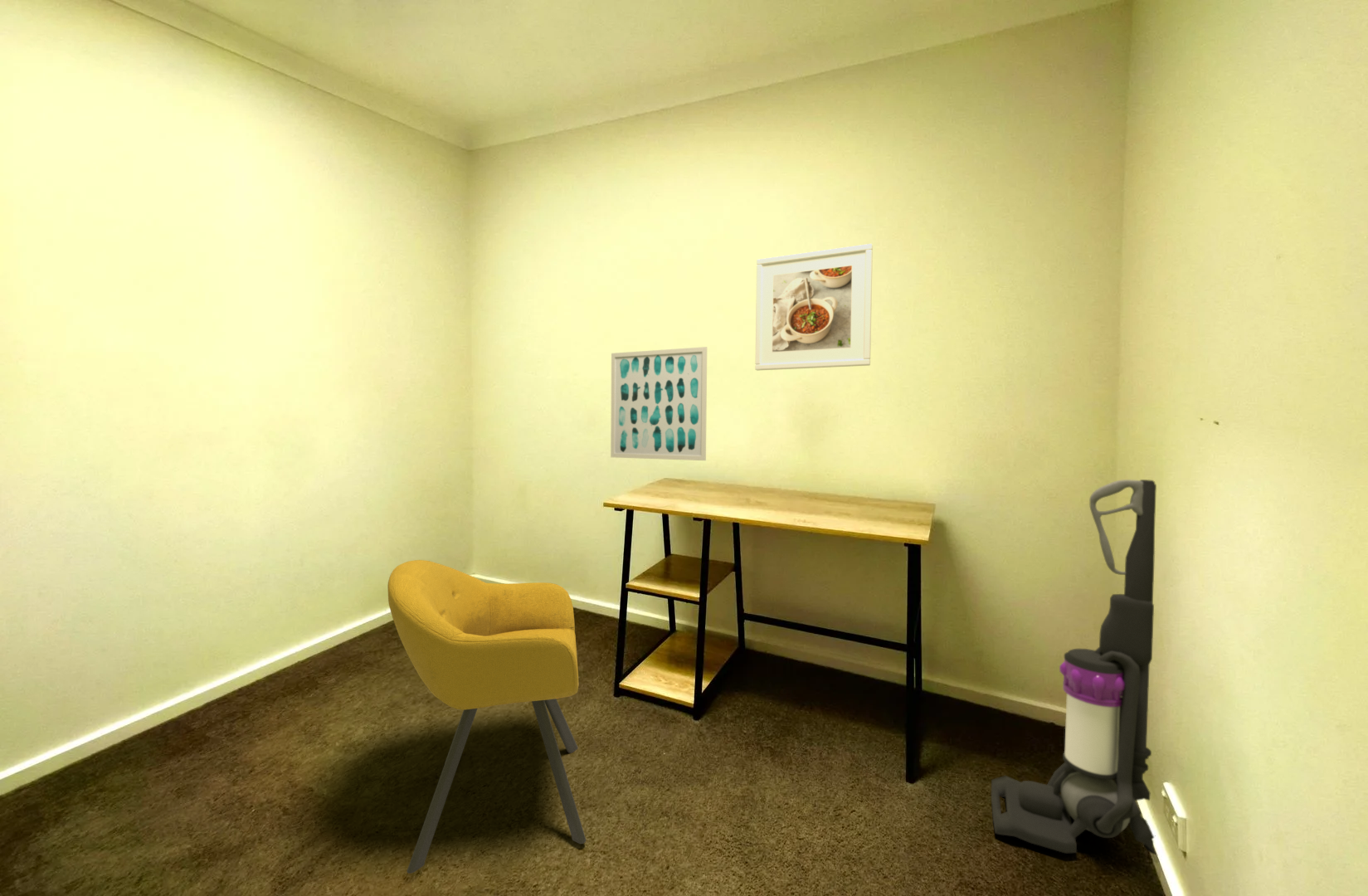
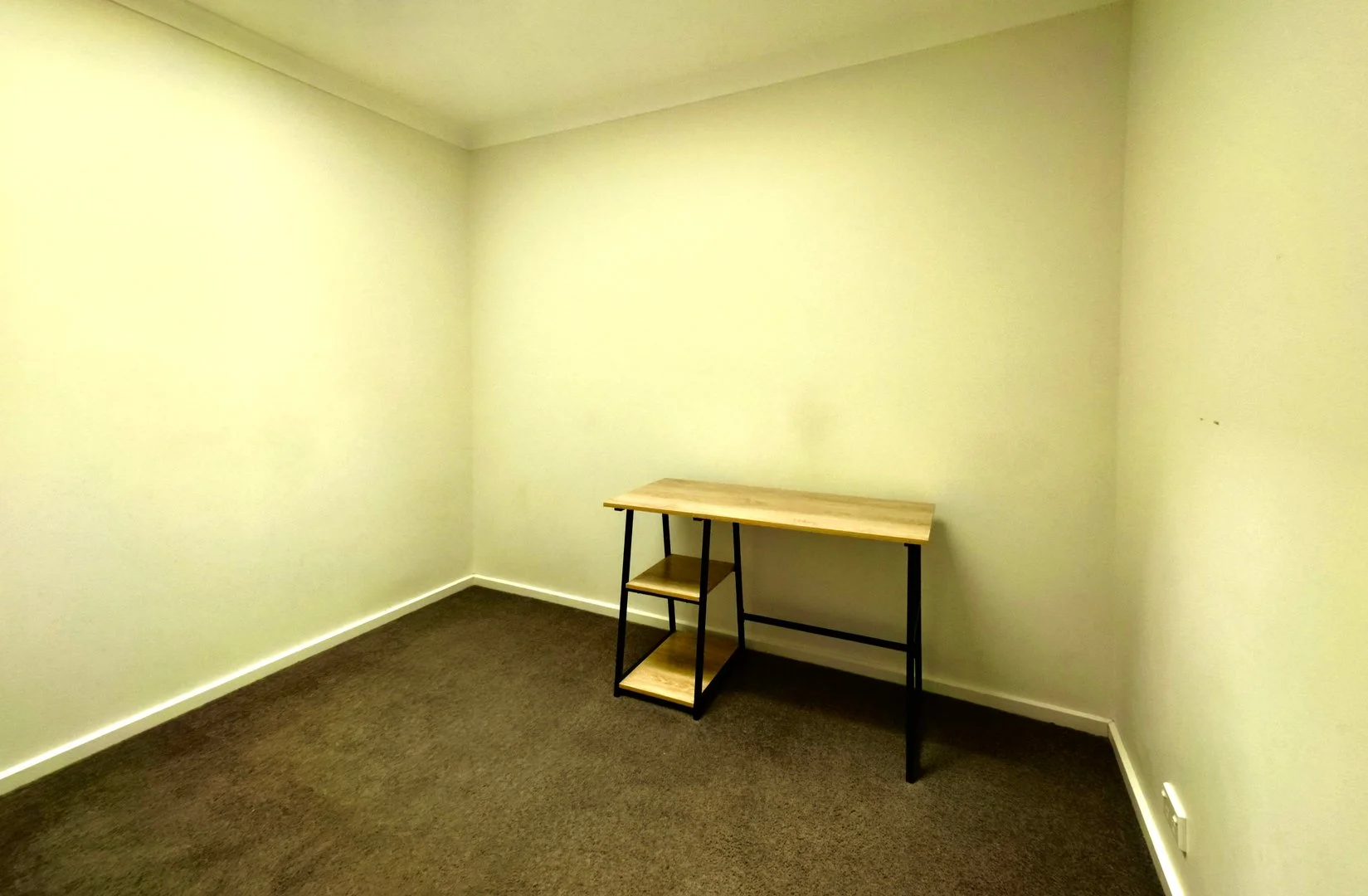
- wall art [610,346,708,461]
- vacuum cleaner [991,479,1157,855]
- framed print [754,243,874,371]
- chair [387,559,587,874]
